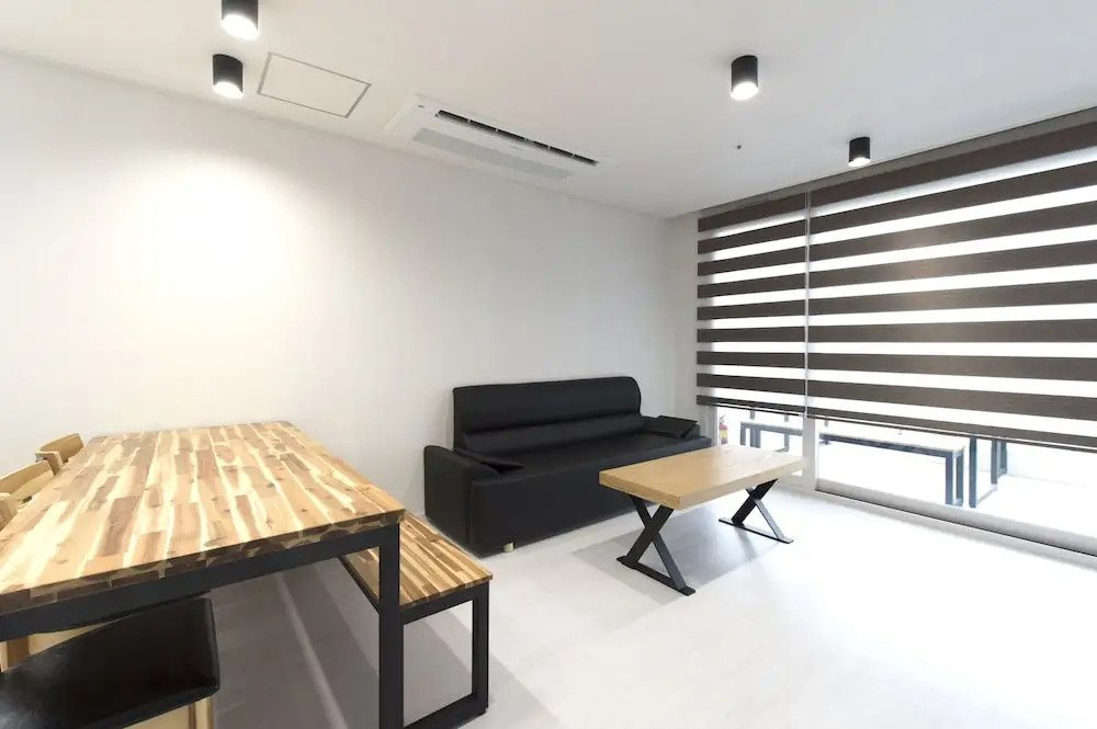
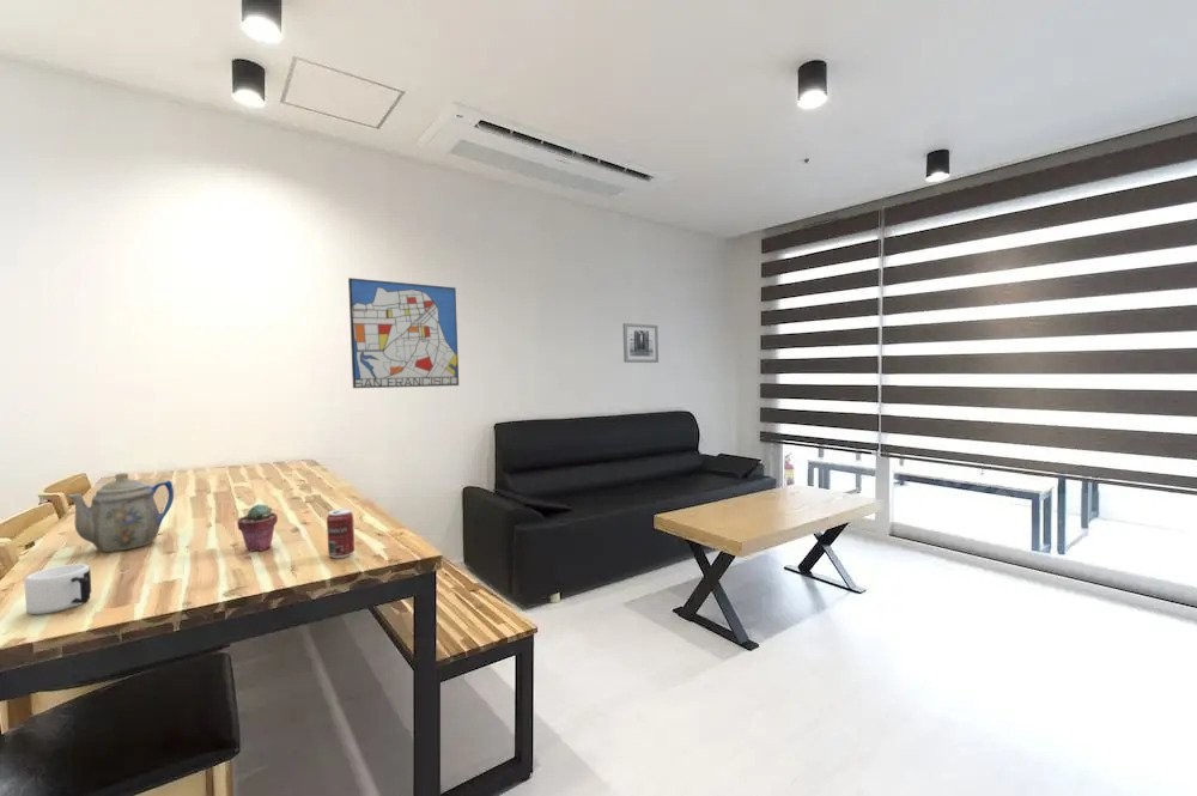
+ wall art [347,277,460,389]
+ teapot [67,472,175,553]
+ mug [23,563,92,615]
+ beverage can [326,508,356,559]
+ potted succulent [236,503,279,553]
+ wall art [622,322,660,364]
